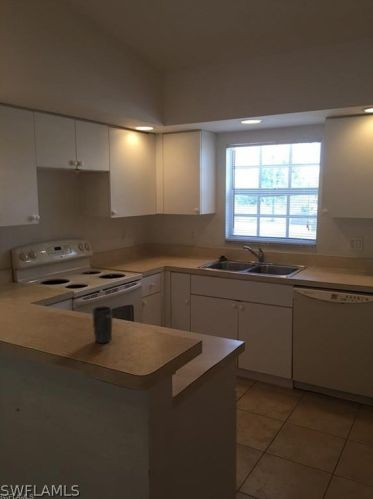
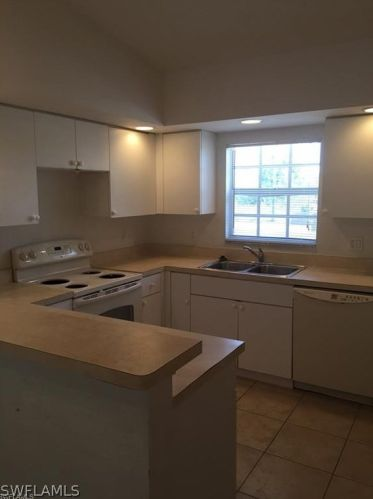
- mug [92,305,113,344]
